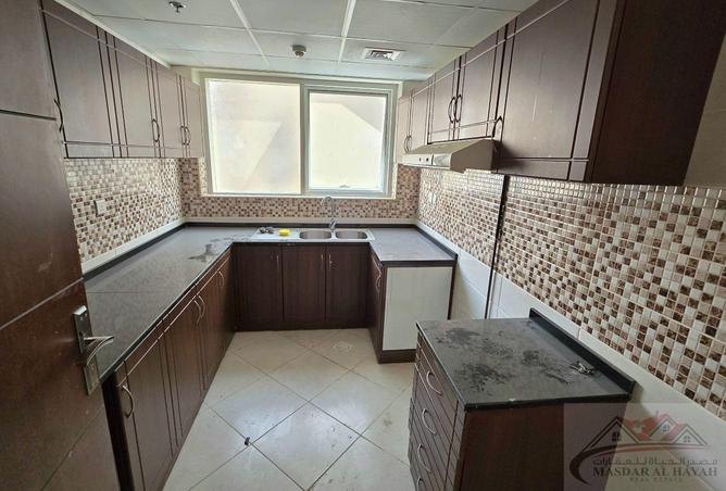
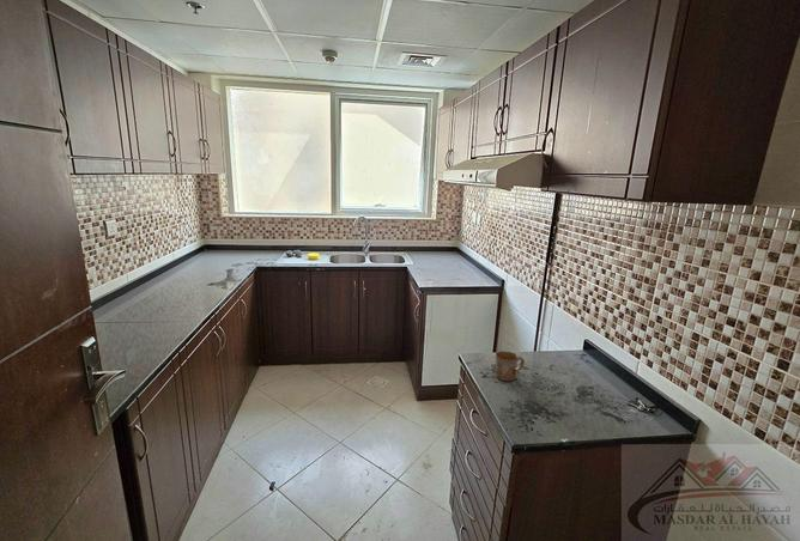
+ mug [495,349,526,382]
